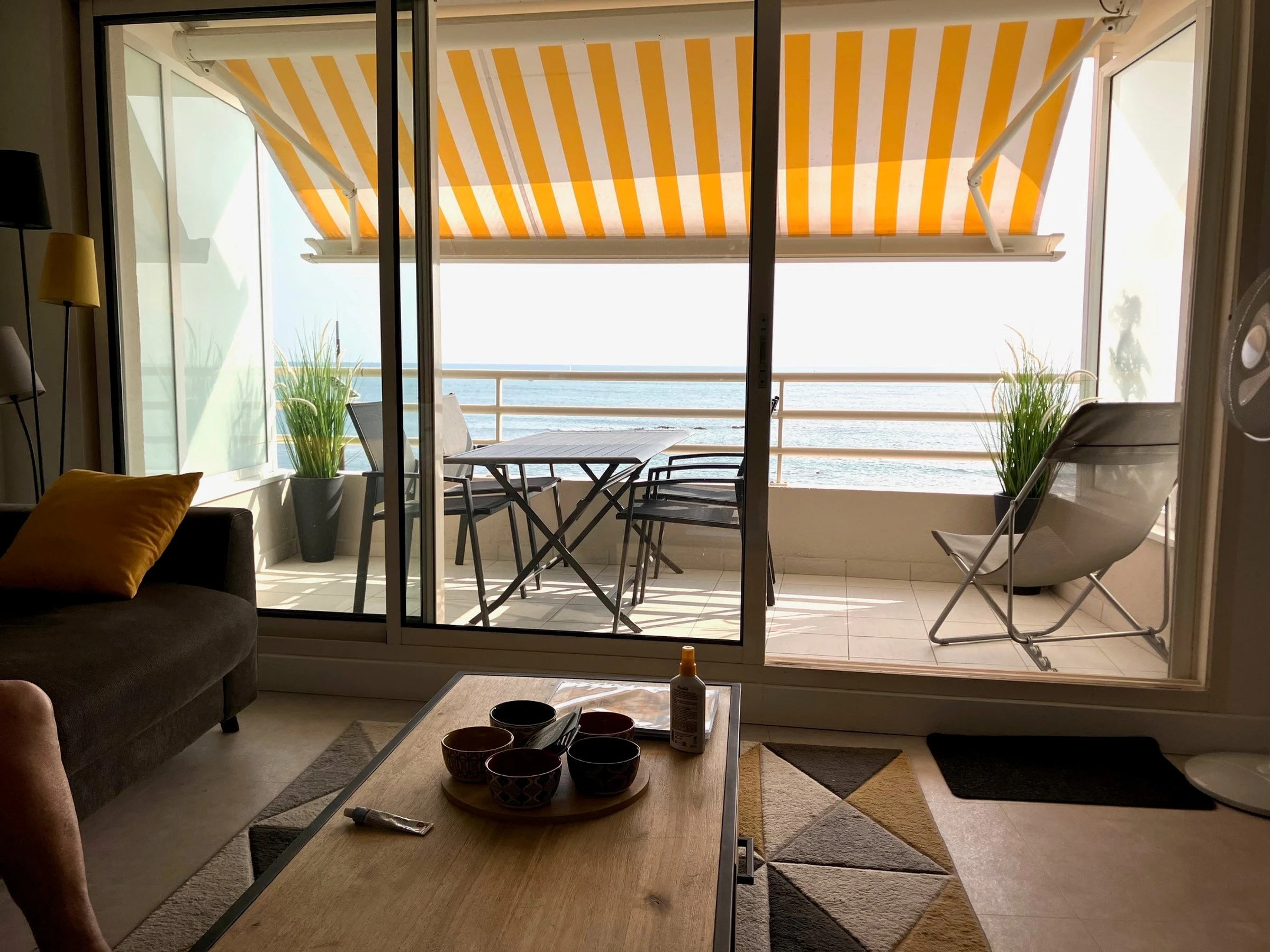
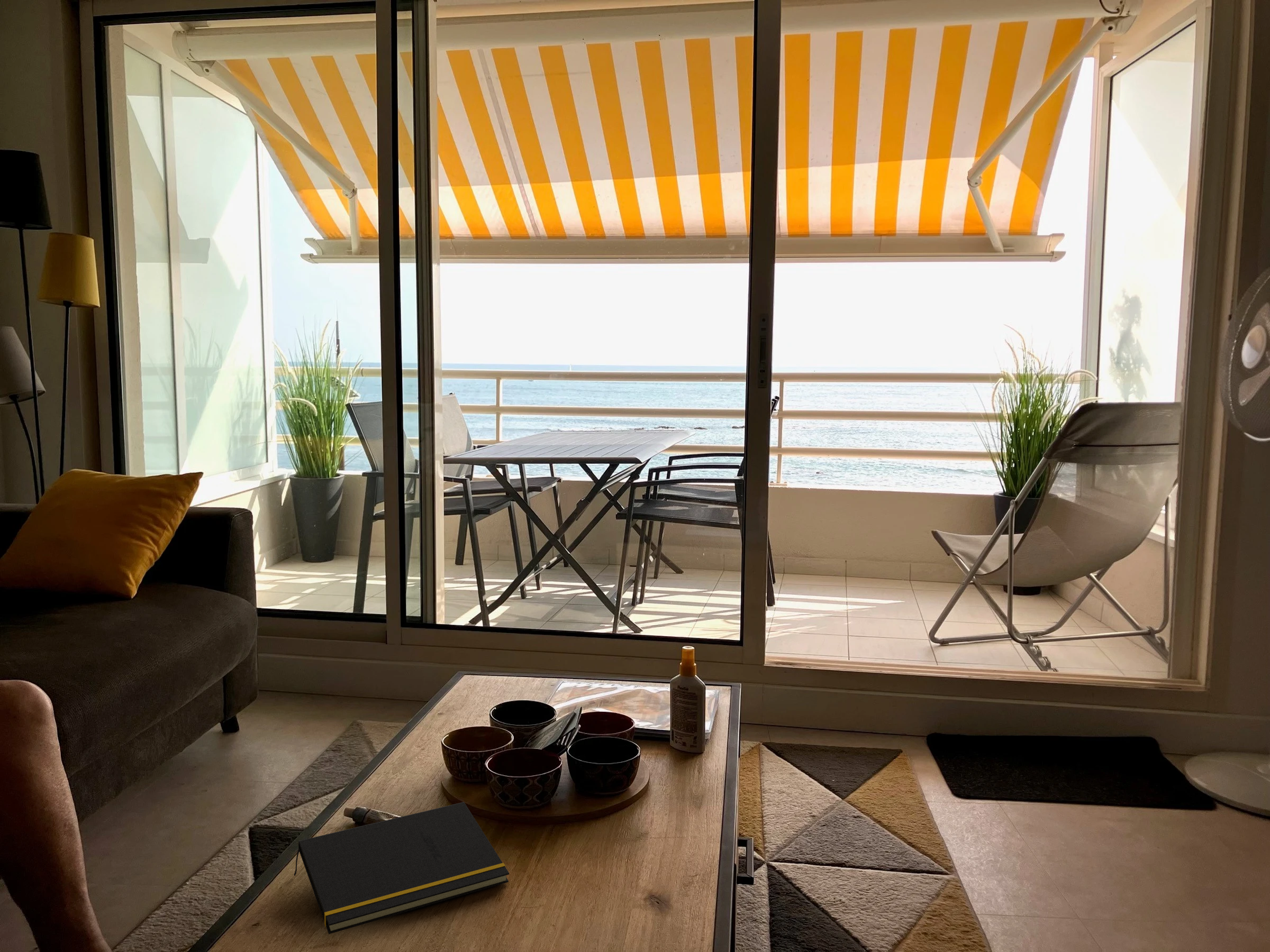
+ notepad [293,802,510,935]
